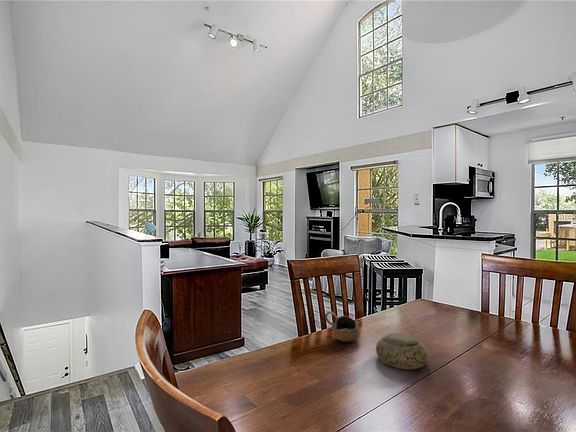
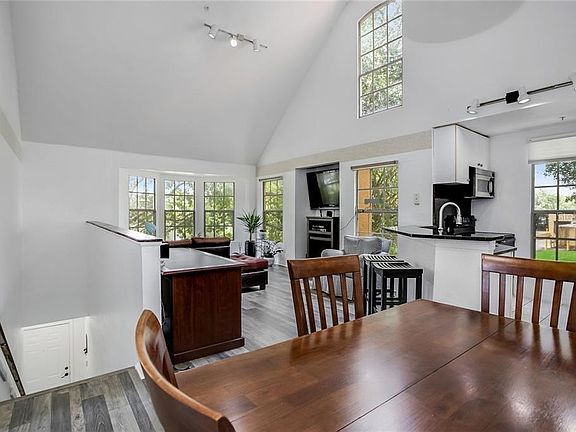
- bowl [375,332,429,371]
- cup [324,310,361,343]
